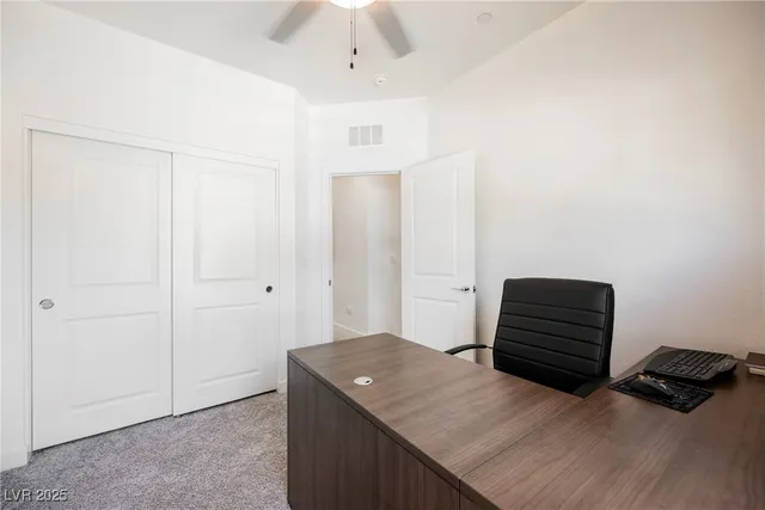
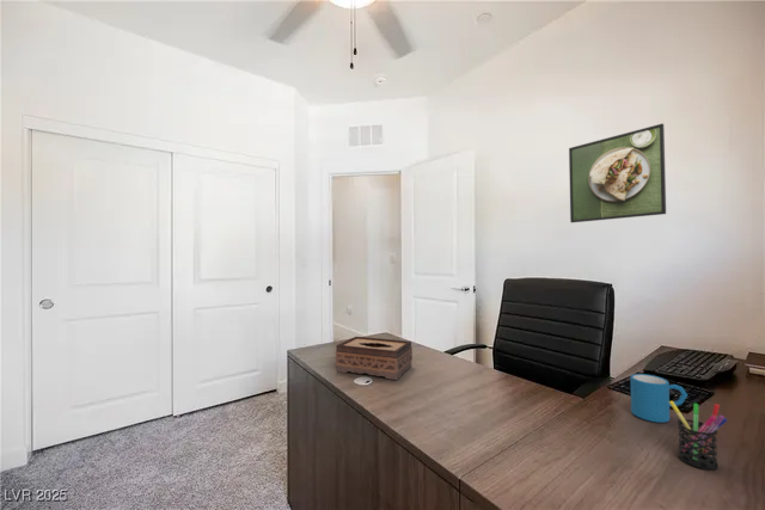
+ tissue box [335,336,414,381]
+ pen holder [669,400,728,471]
+ mug [629,373,688,424]
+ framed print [568,122,667,223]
